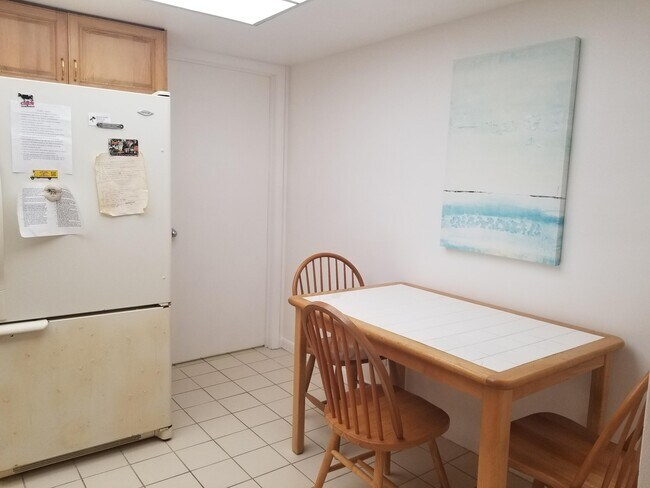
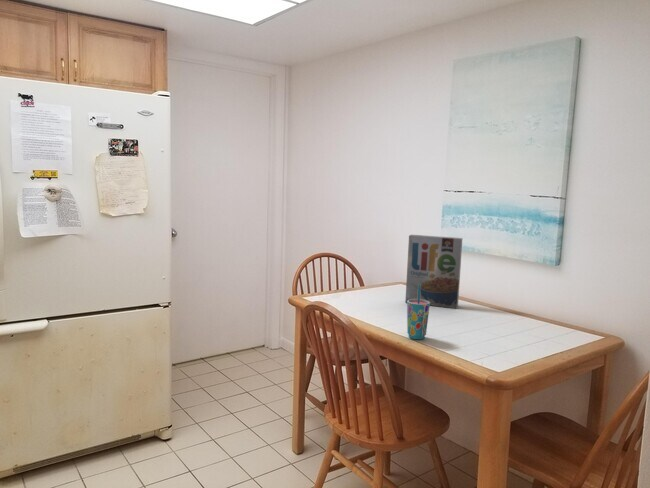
+ cereal box [404,234,464,309]
+ cup [406,284,431,340]
